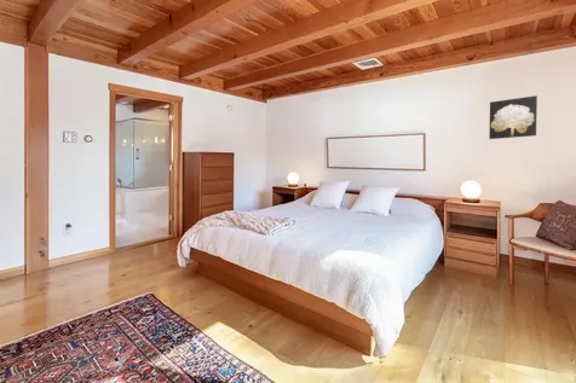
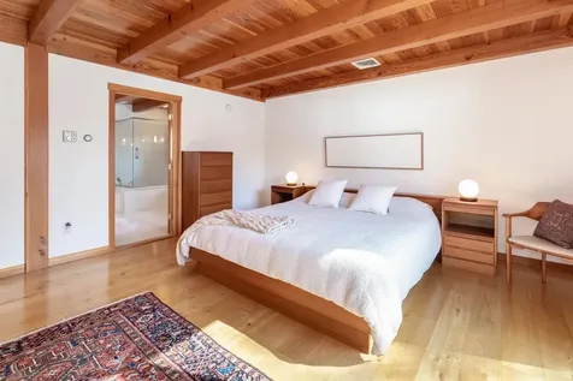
- wall art [488,94,538,140]
